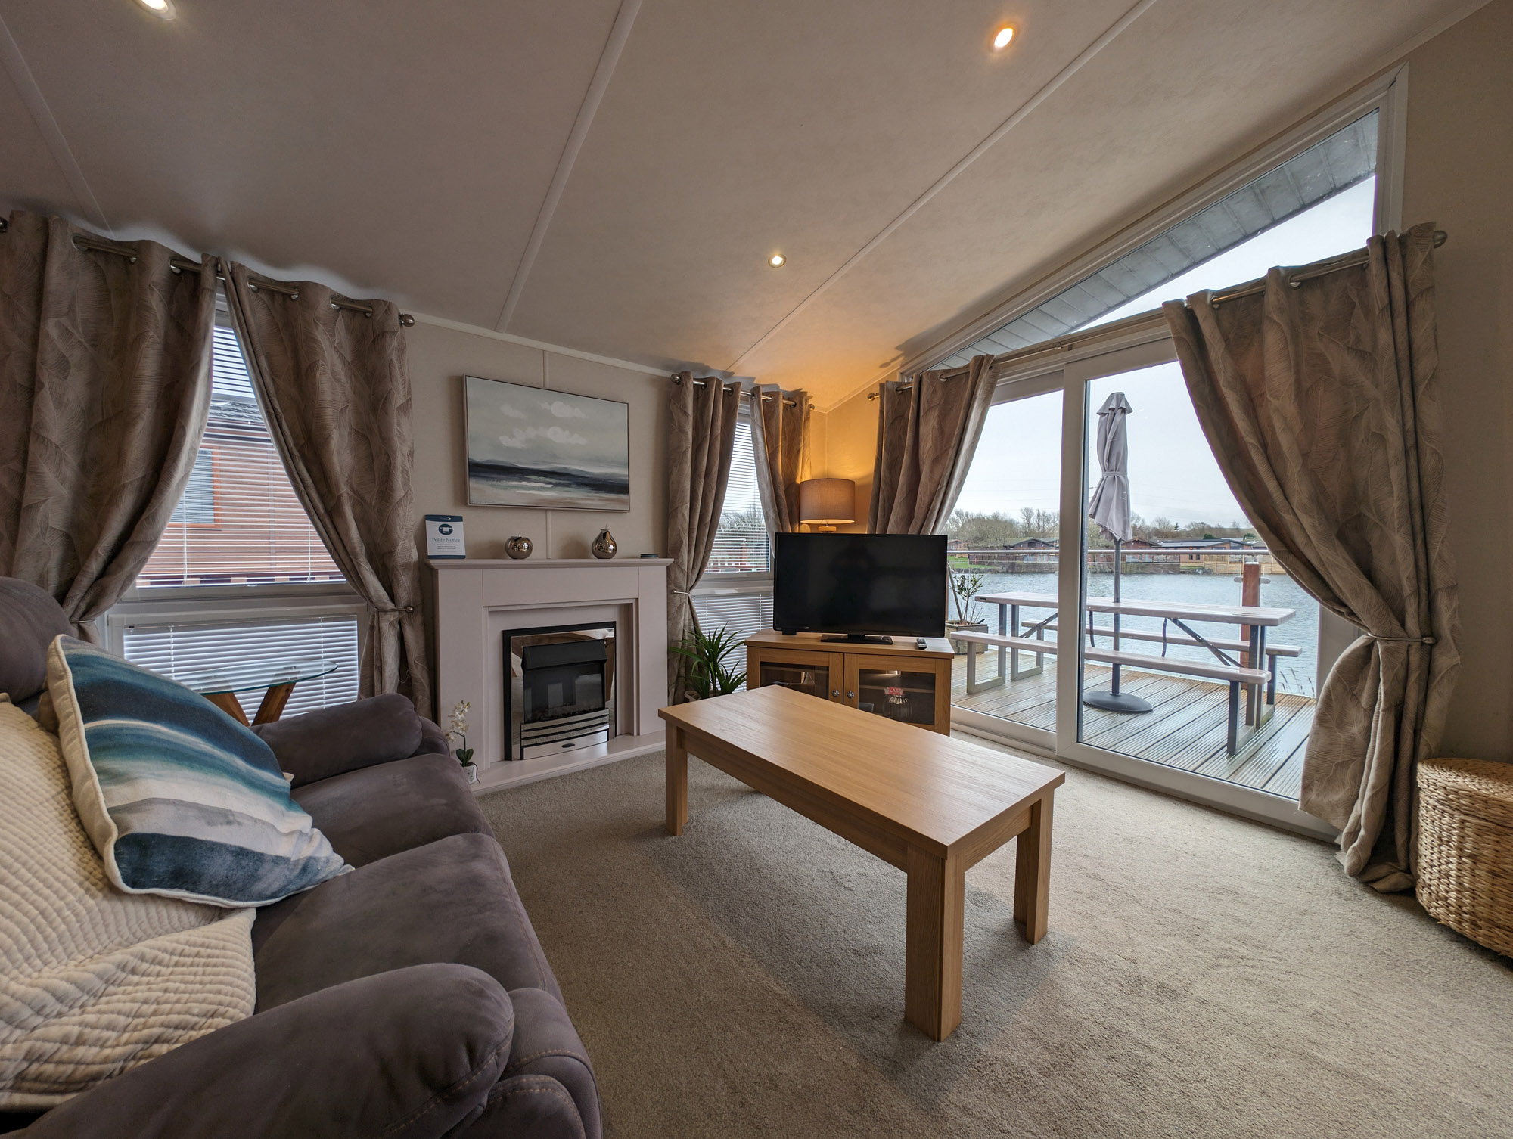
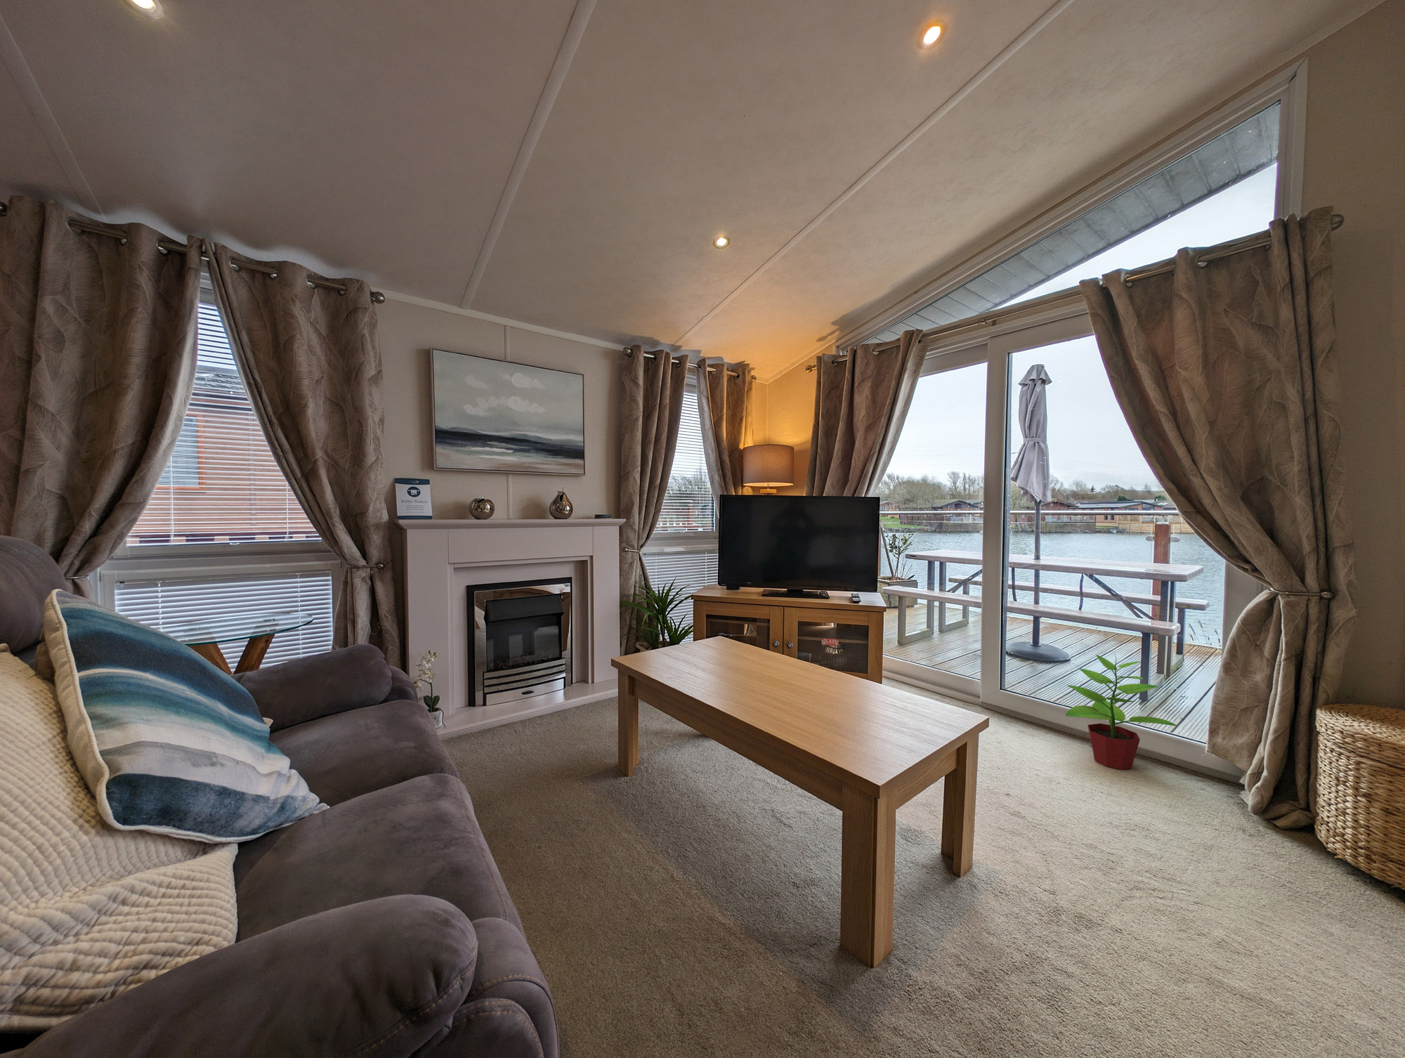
+ potted plant [1065,653,1177,770]
